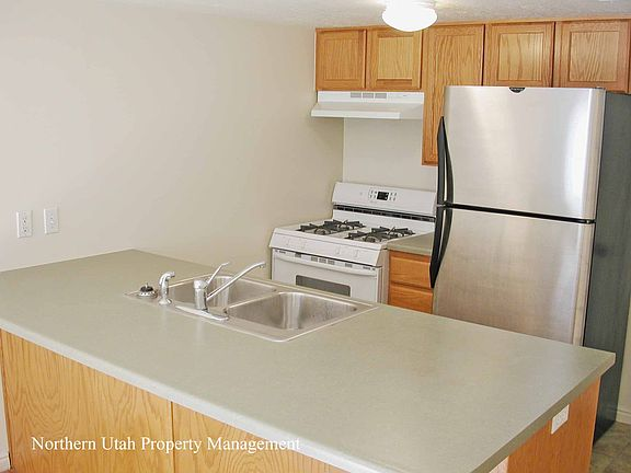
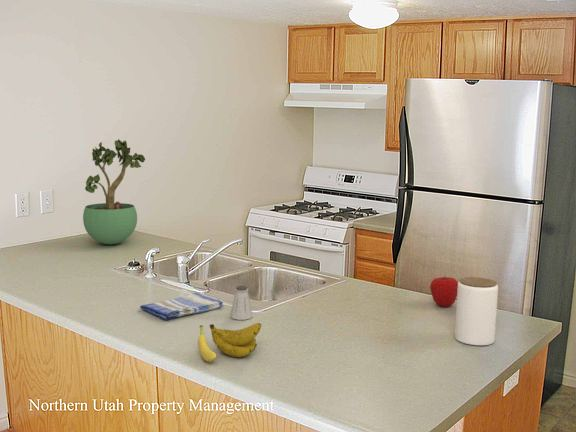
+ saltshaker [230,285,254,321]
+ dish towel [139,291,225,321]
+ banana [197,322,262,363]
+ apple [429,276,459,308]
+ potted plant [82,138,146,245]
+ jar [454,276,499,346]
